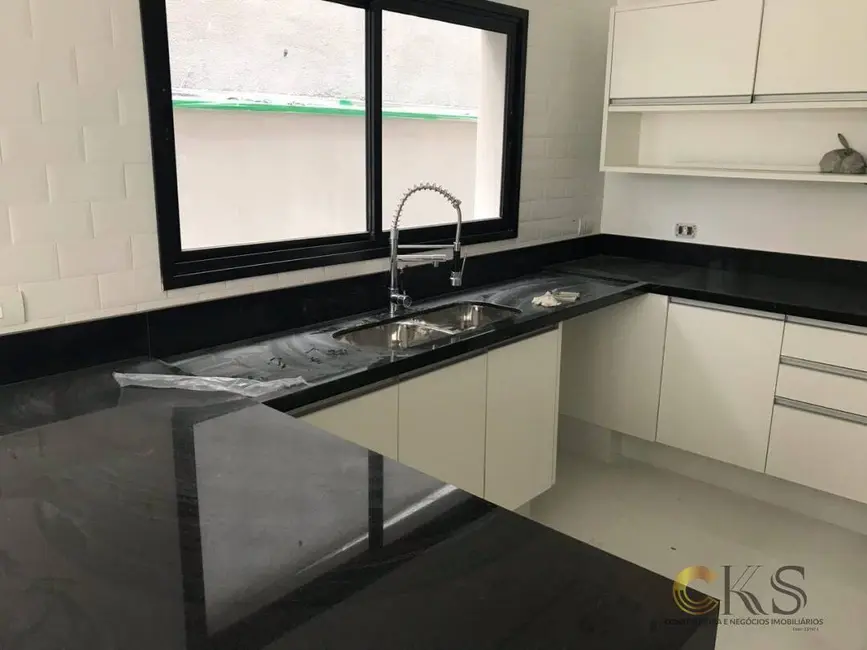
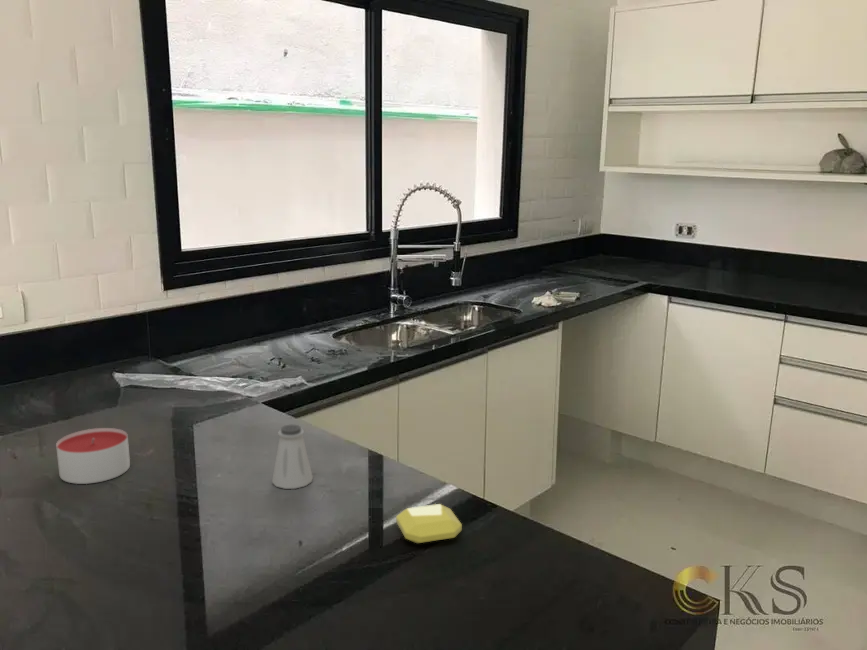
+ soap bar [395,503,463,544]
+ saltshaker [271,424,314,490]
+ candle [55,427,131,485]
